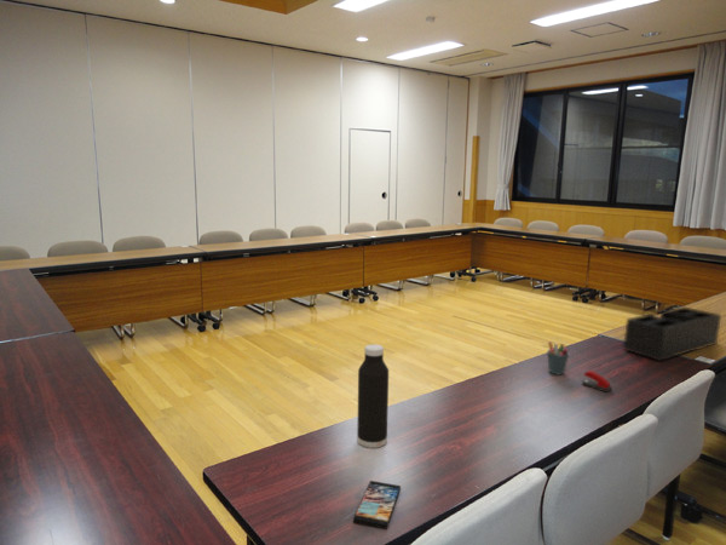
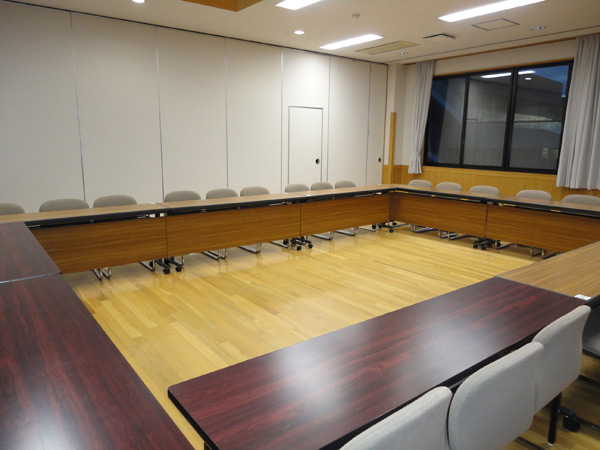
- smartphone [352,480,402,530]
- stapler [581,369,613,394]
- water bottle [356,343,390,449]
- desk organizer [622,305,722,362]
- pen holder [546,340,570,375]
